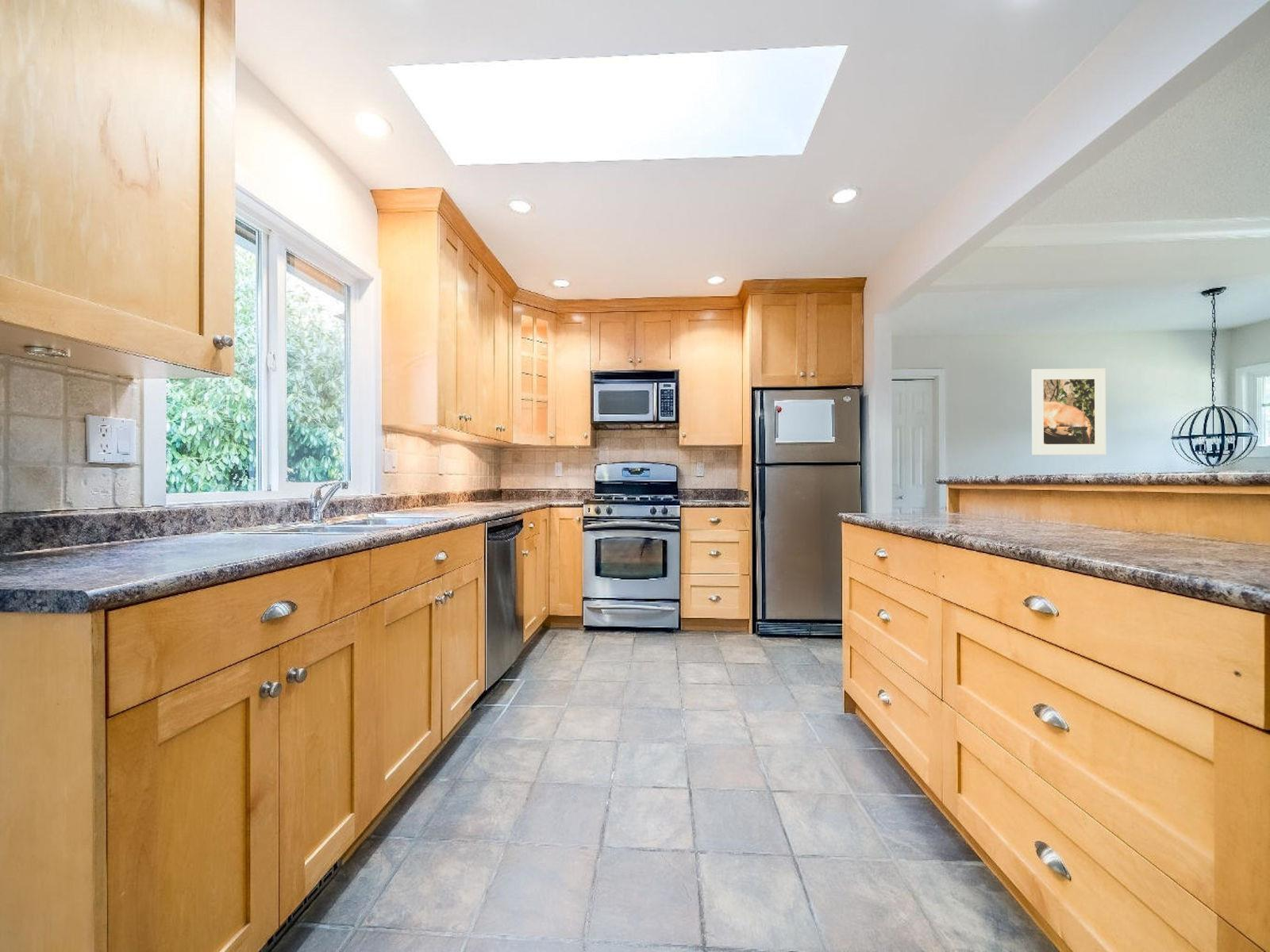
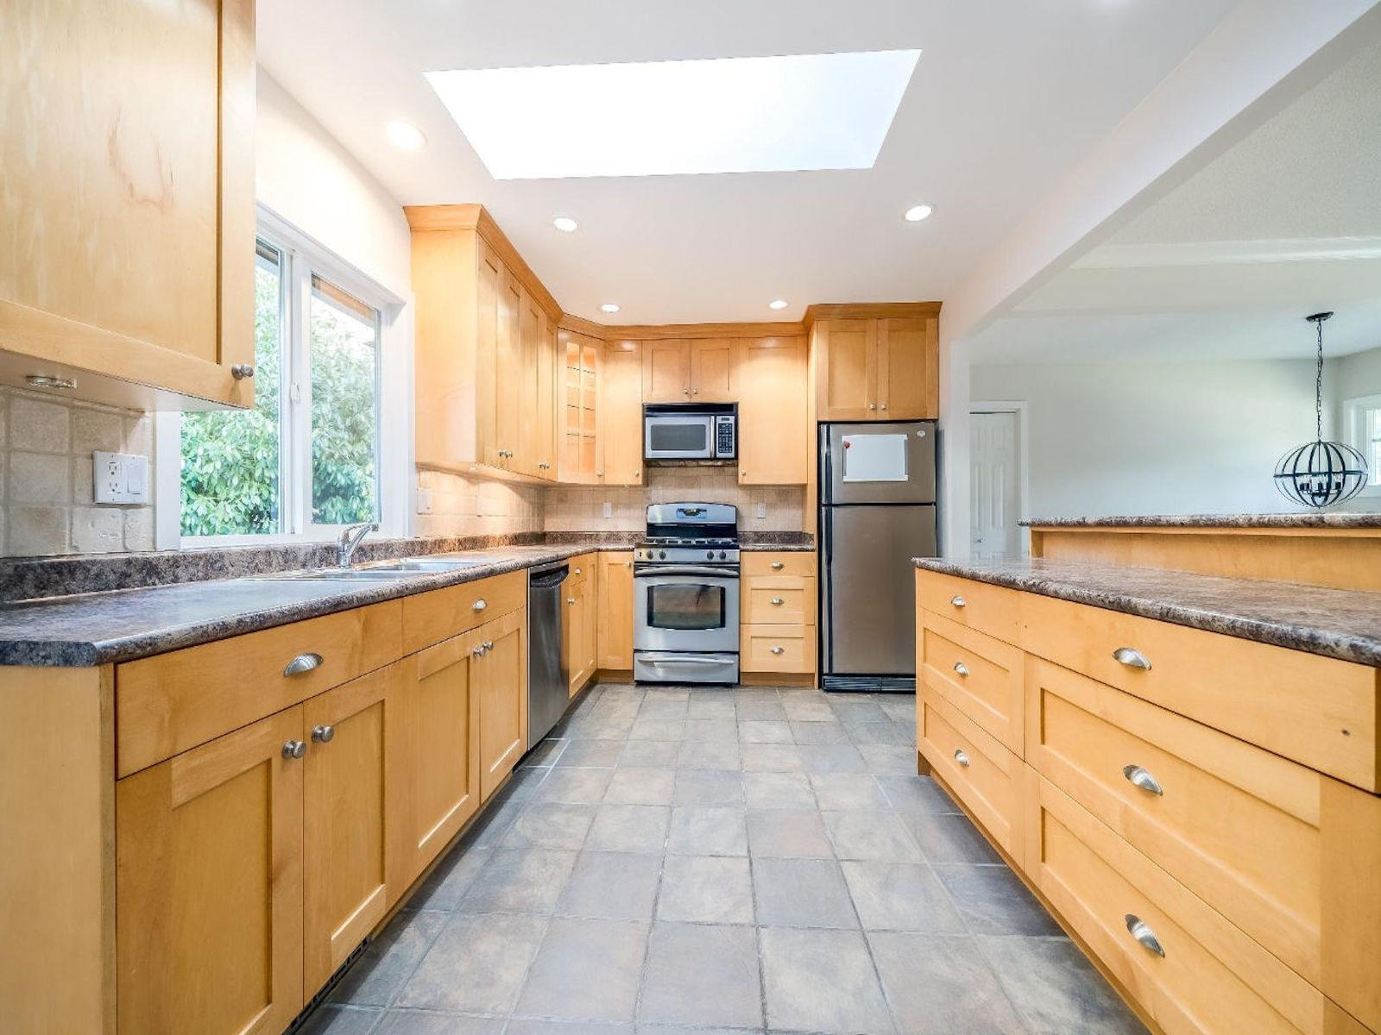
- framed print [1031,368,1106,455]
